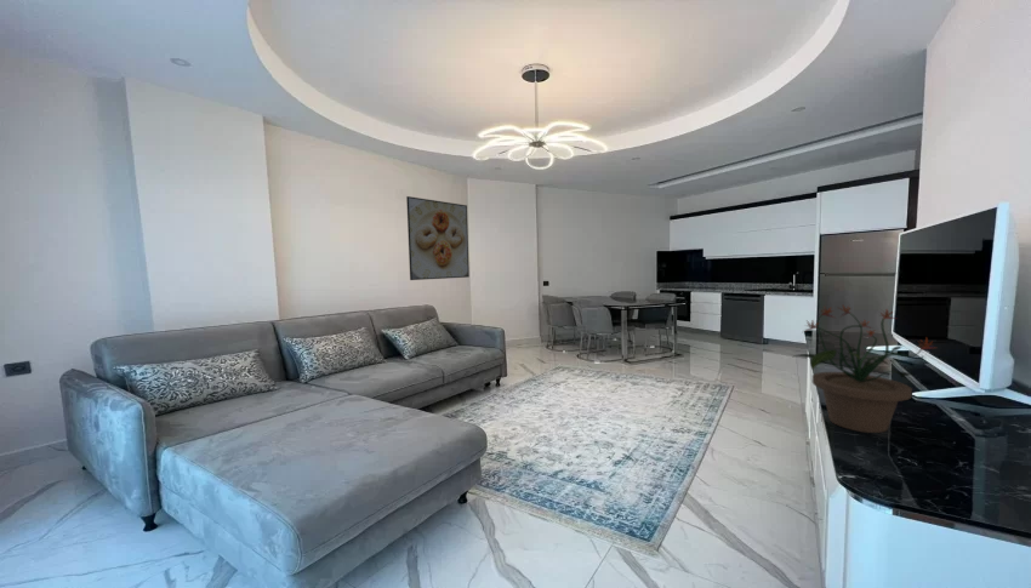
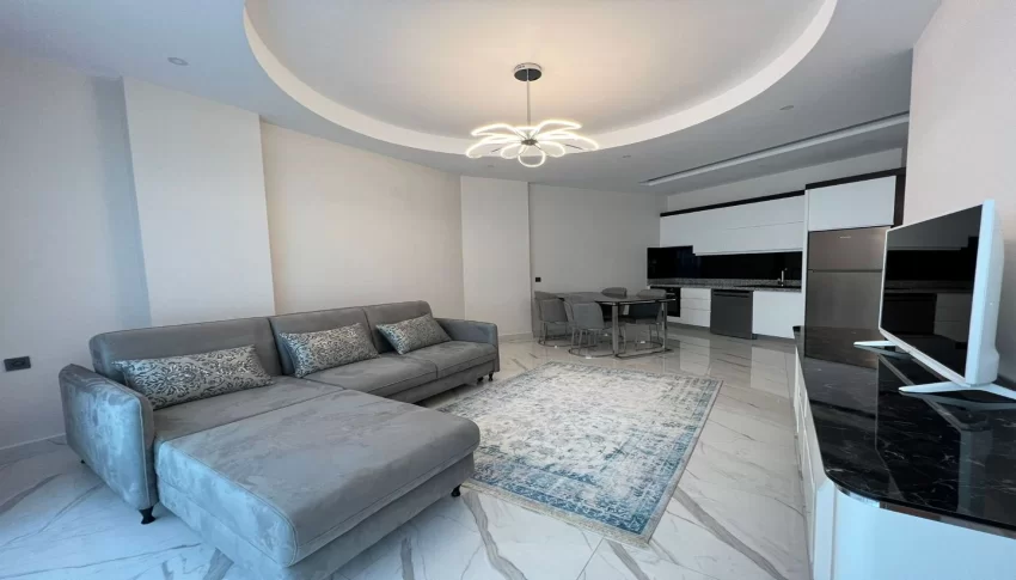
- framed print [405,195,471,281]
- potted plant [793,304,938,434]
